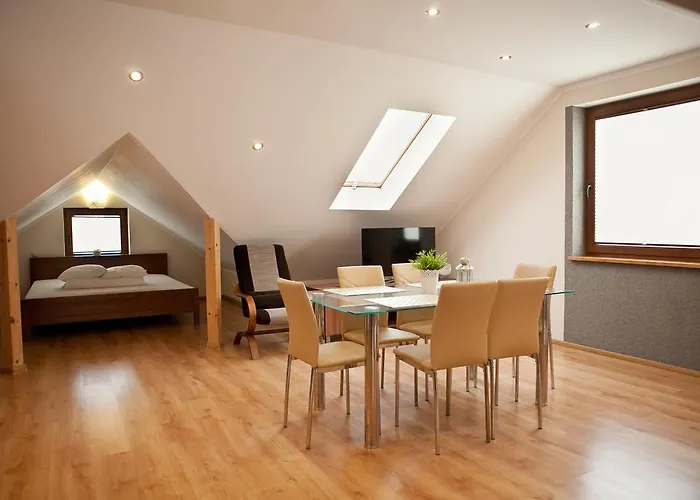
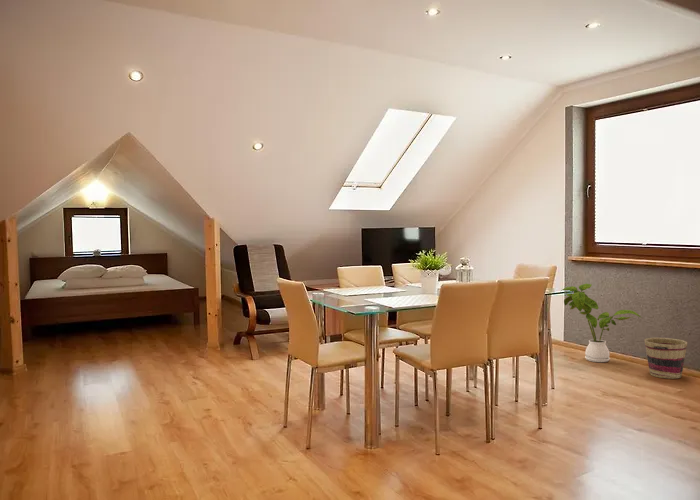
+ basket [644,337,688,380]
+ house plant [561,283,643,363]
